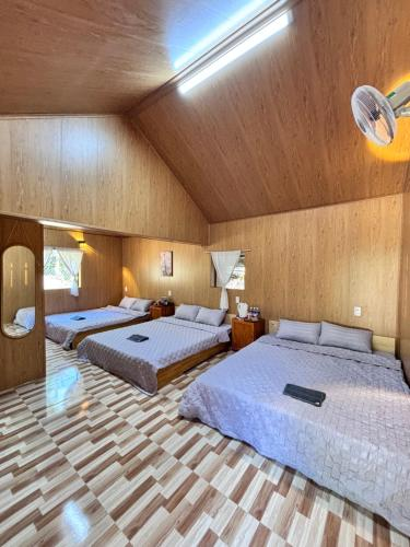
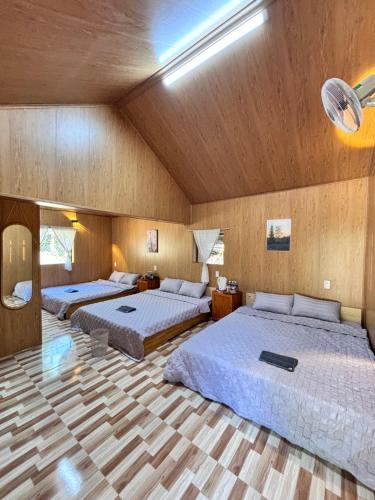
+ wastebasket [89,328,110,358]
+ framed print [265,218,292,252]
